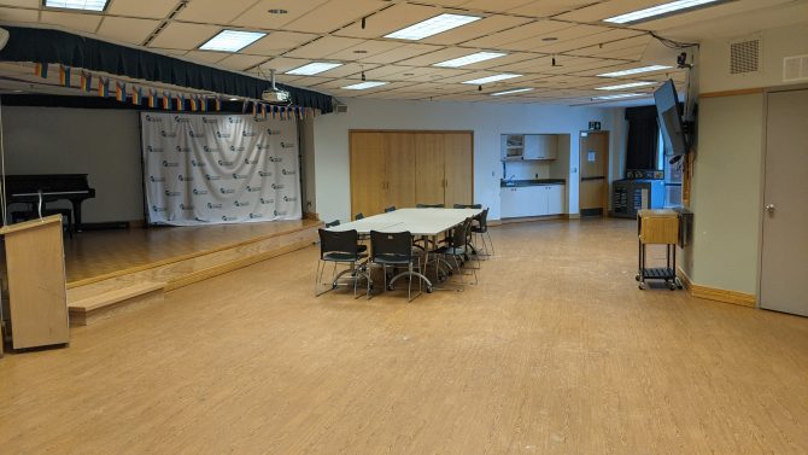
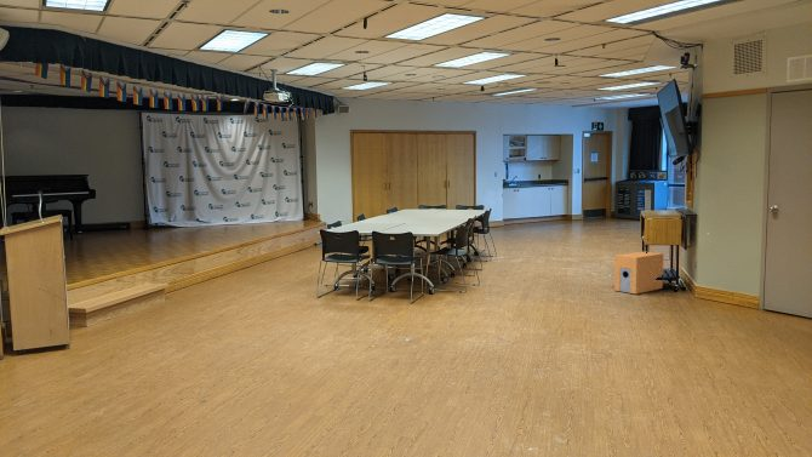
+ speaker [613,251,664,295]
